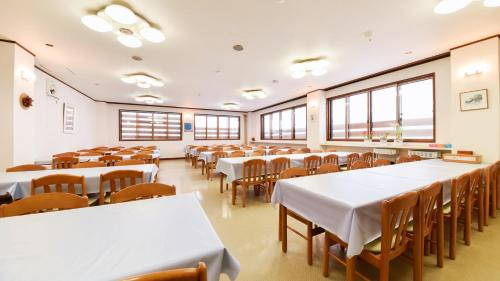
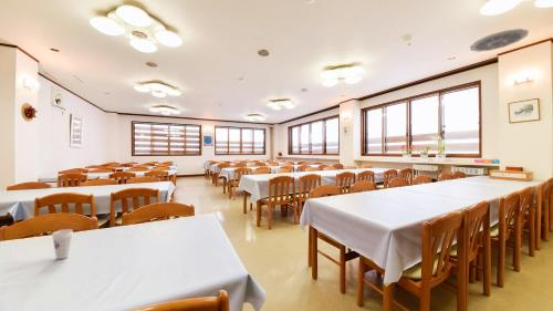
+ cup [51,228,73,260]
+ ceiling vent [469,28,530,53]
